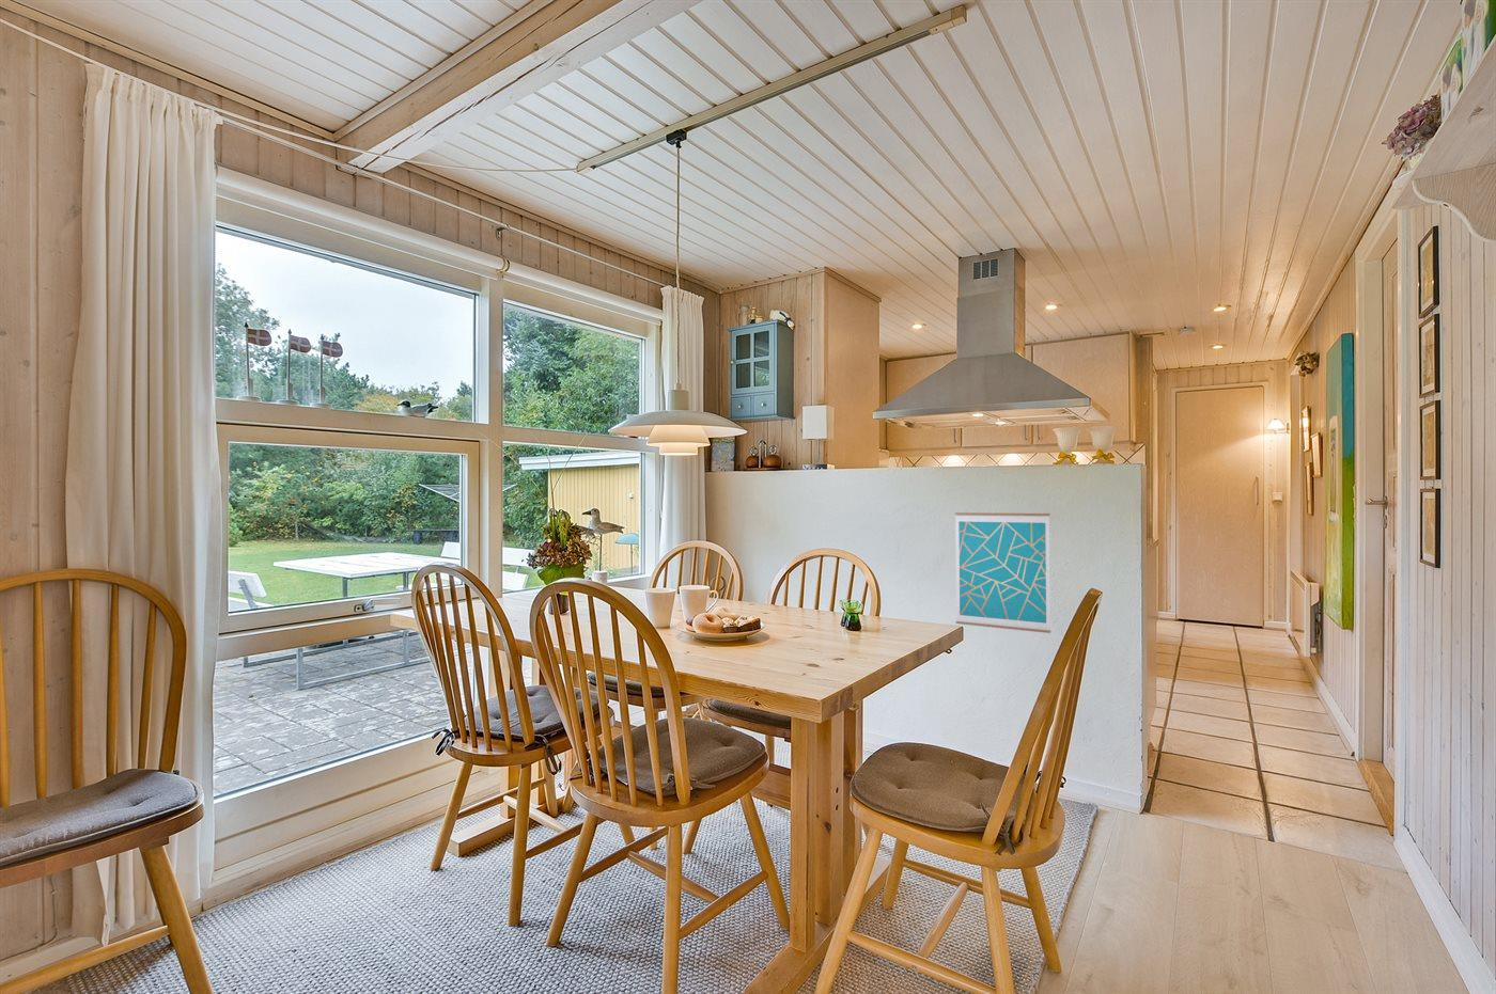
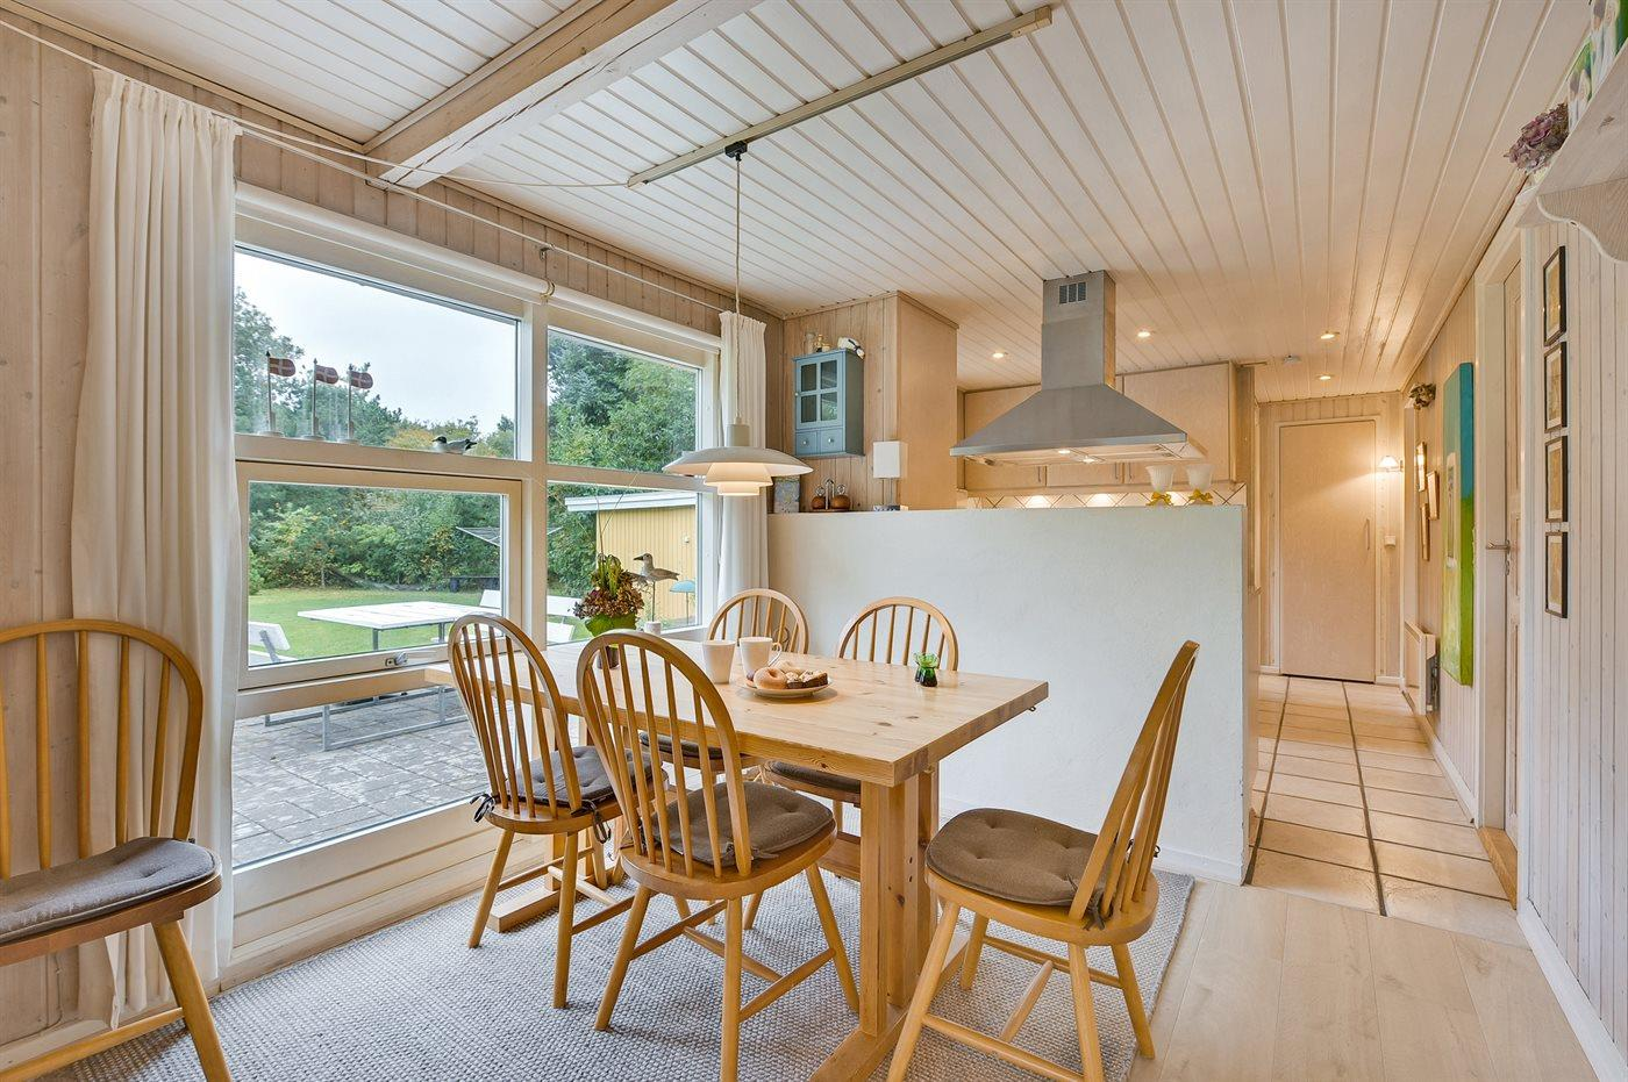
- wall art [954,511,1051,635]
